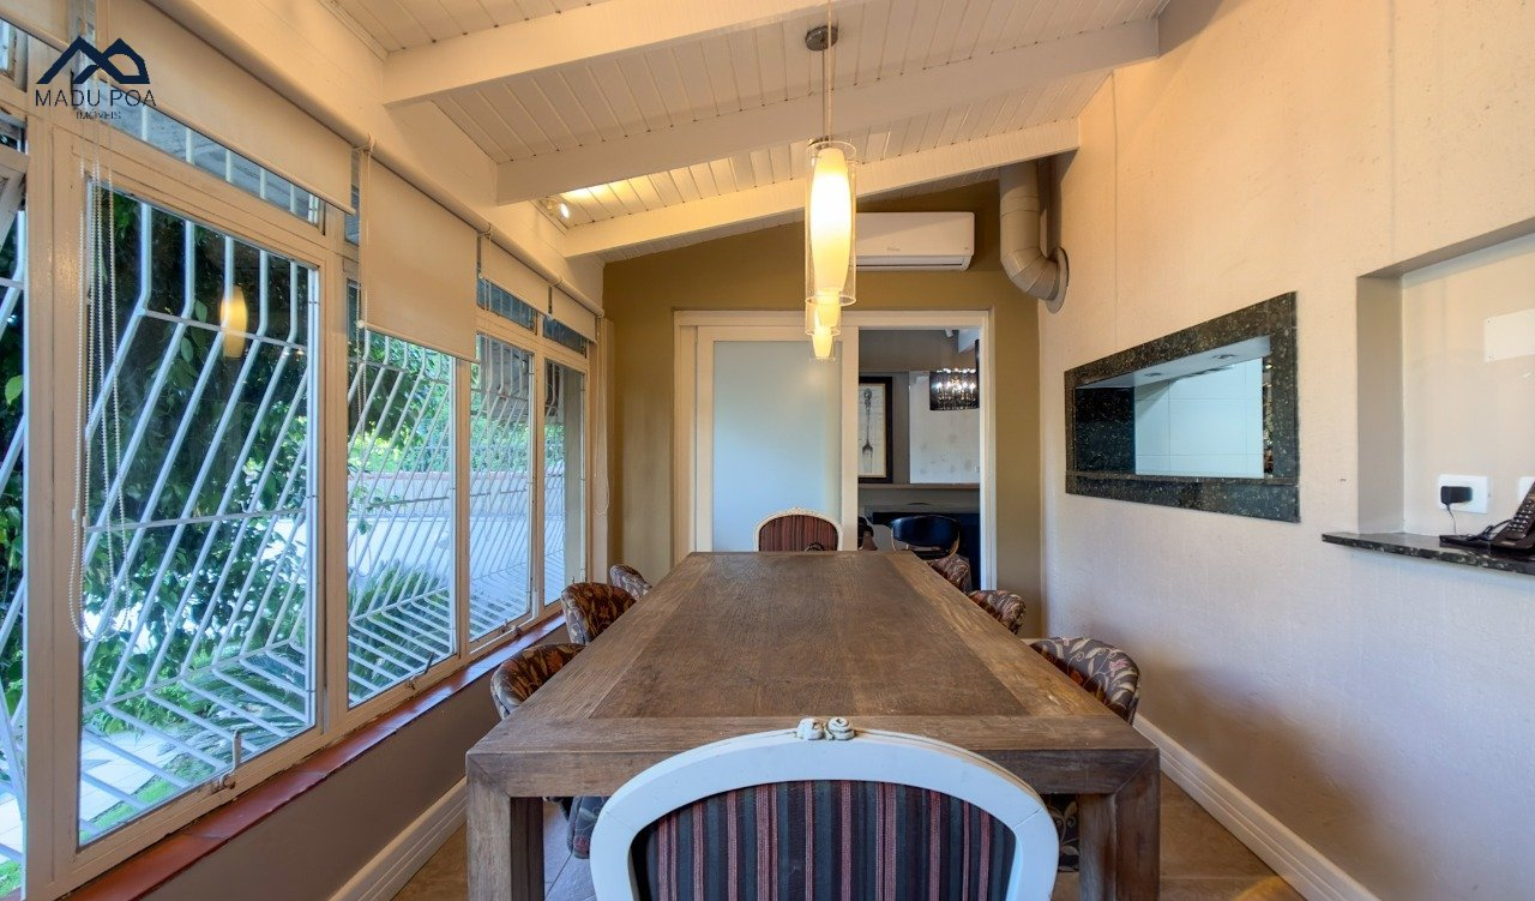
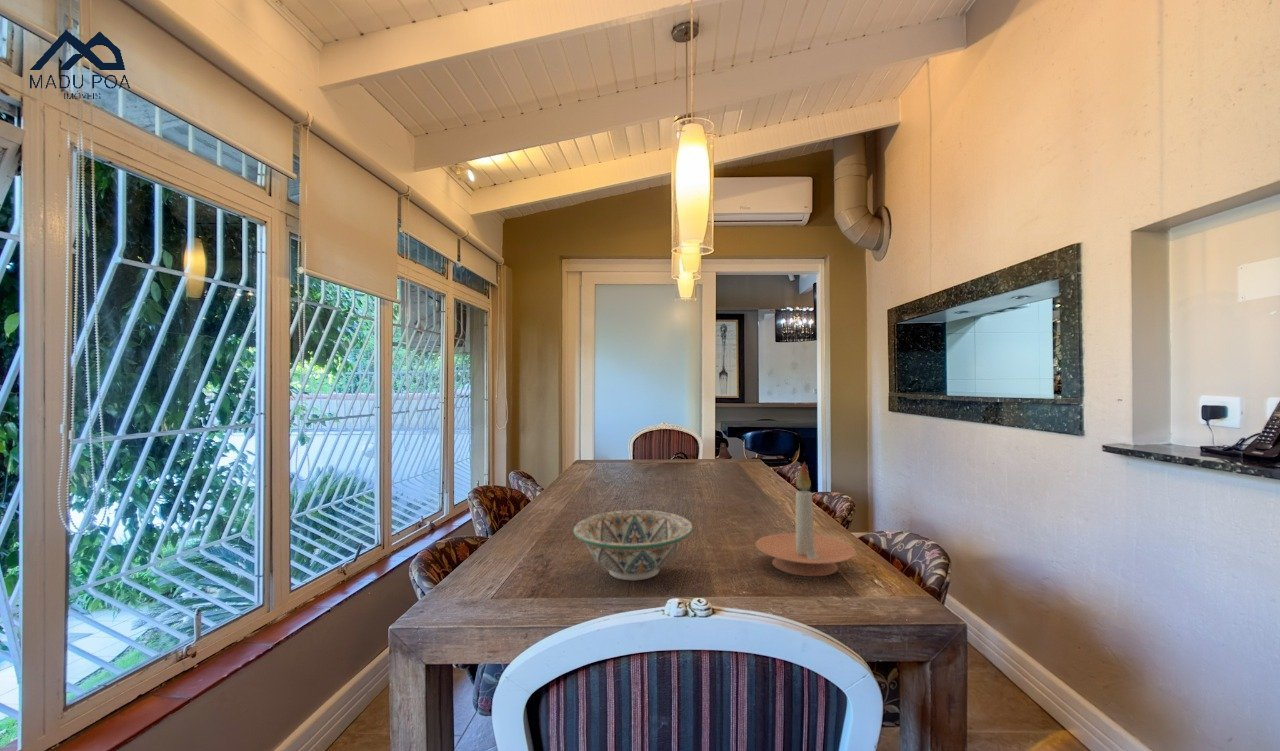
+ decorative bowl [573,509,694,581]
+ candle holder [755,461,857,577]
